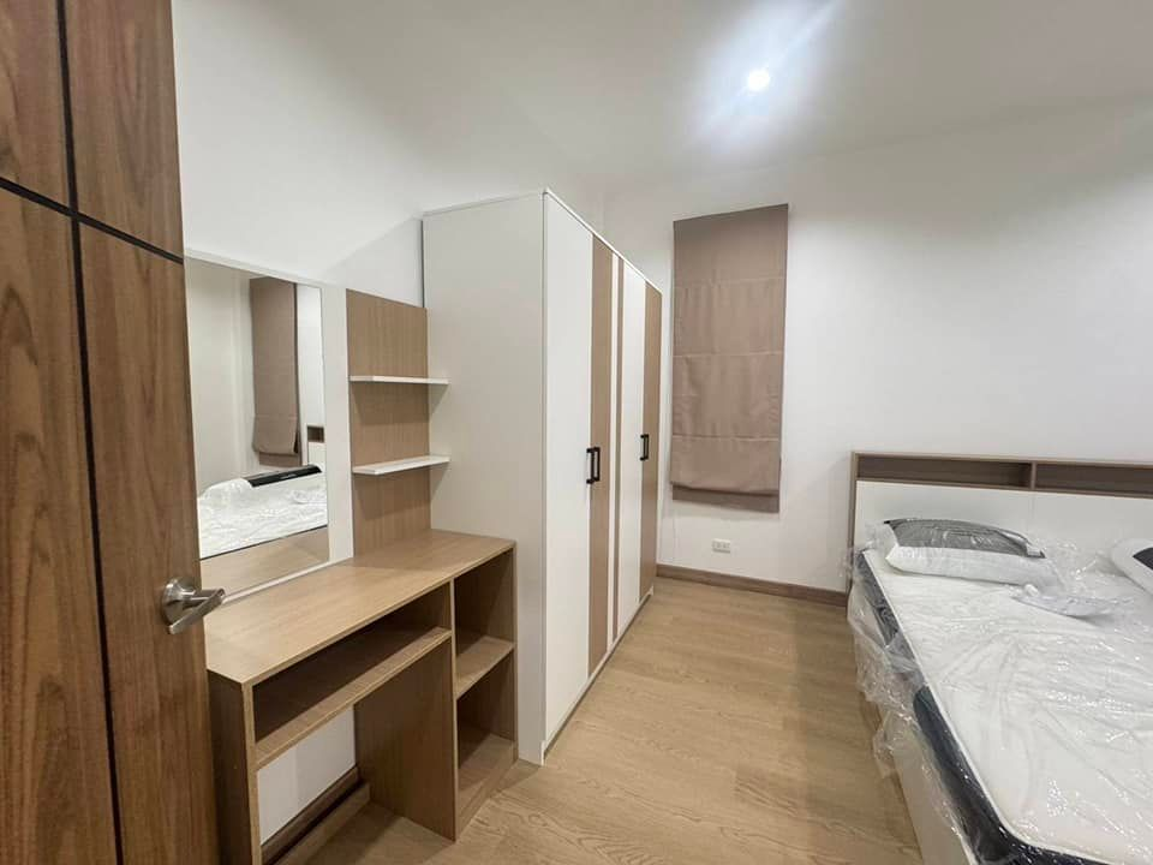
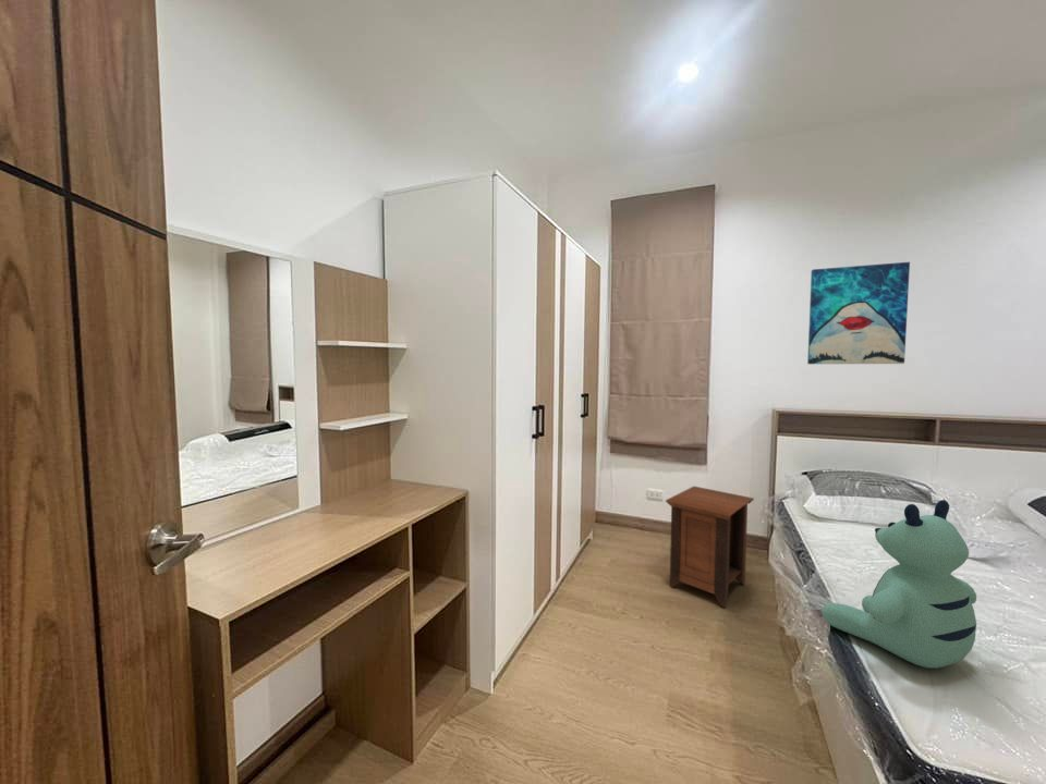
+ nightstand [665,486,755,609]
+ bear [820,499,977,670]
+ wall art [806,261,911,365]
